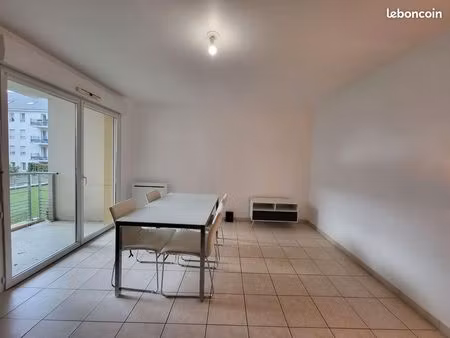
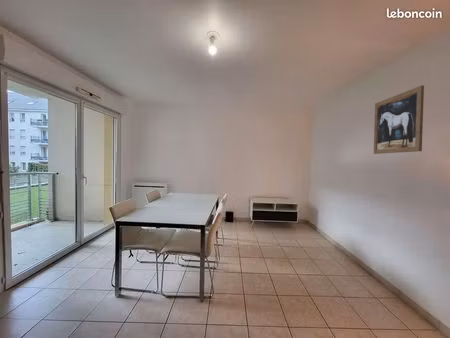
+ wall art [373,85,425,155]
